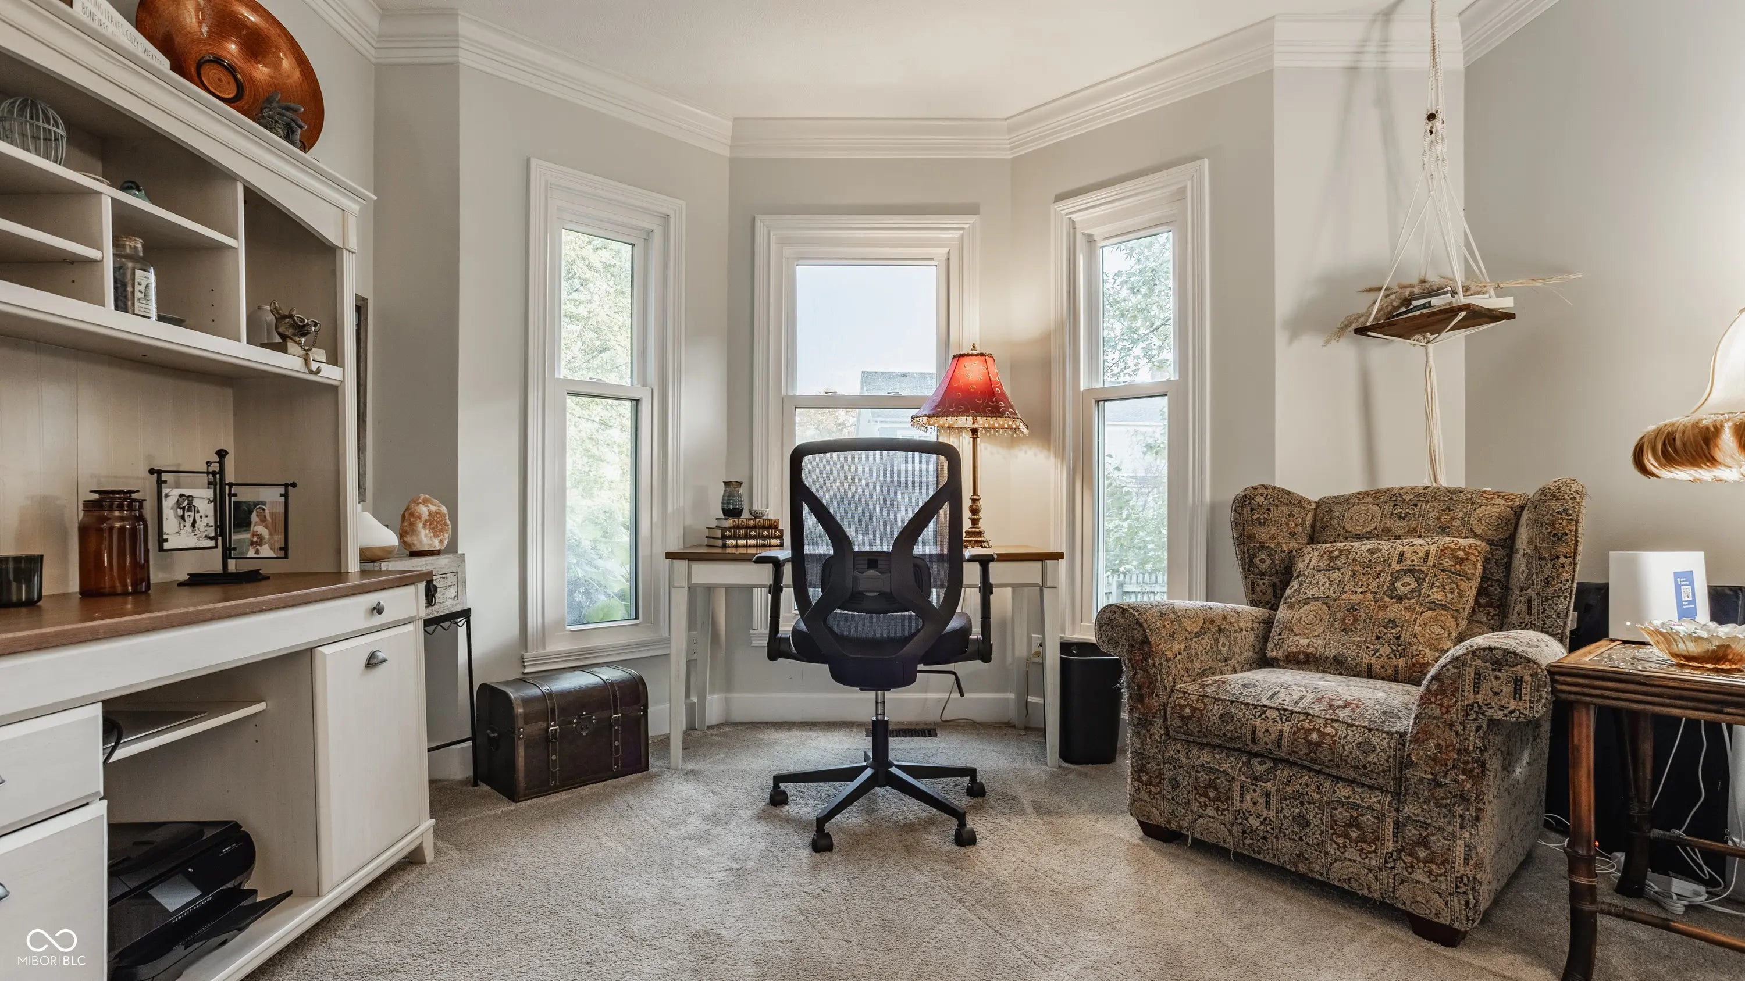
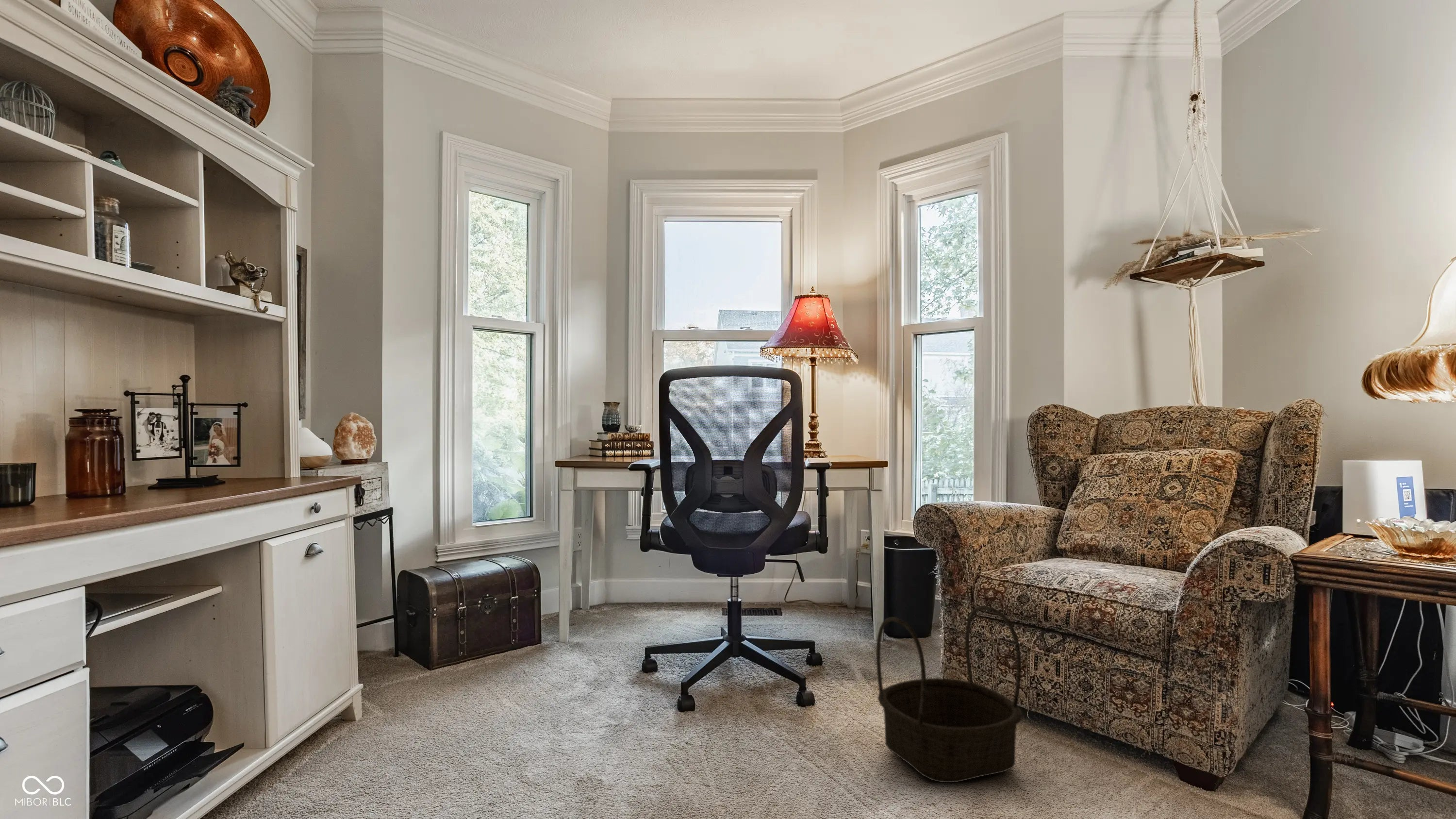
+ basket [876,605,1023,783]
